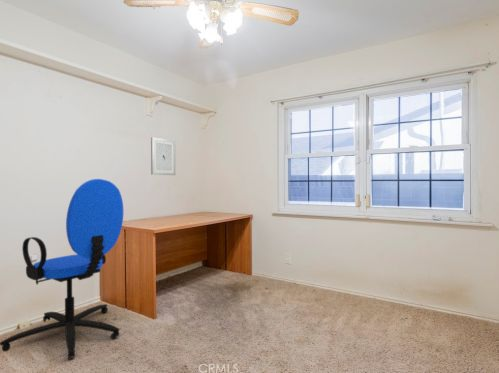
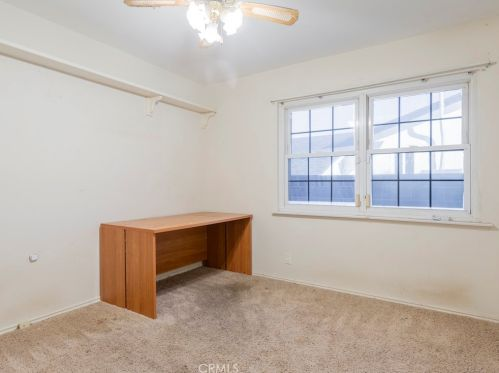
- wall art [150,136,176,176]
- office chair [0,178,124,360]
